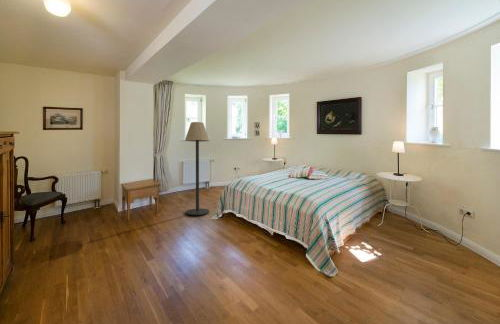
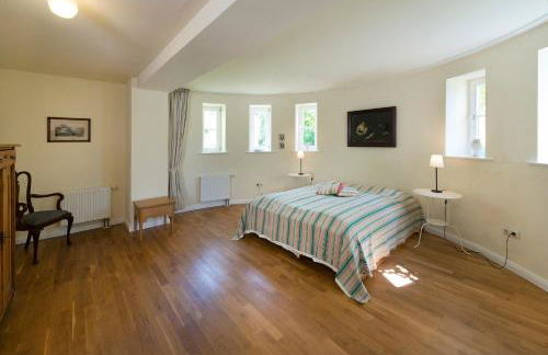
- floor lamp [184,121,210,216]
